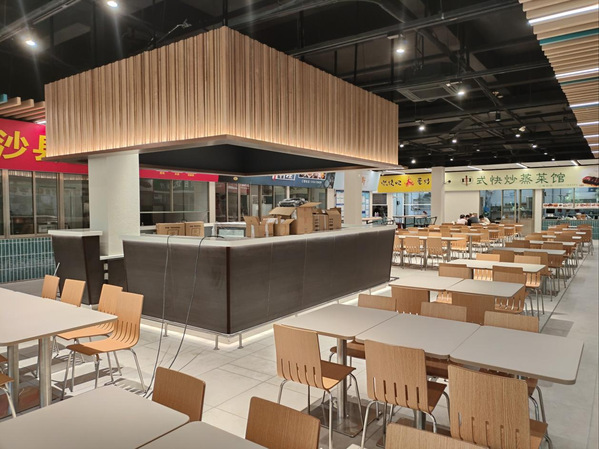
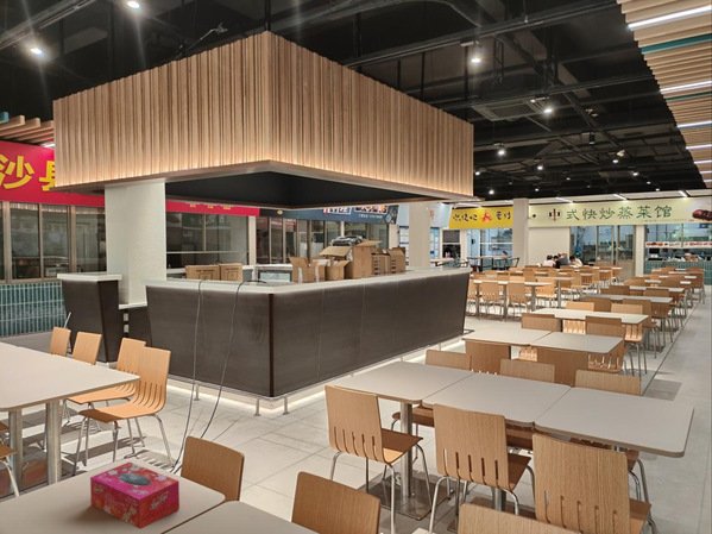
+ tissue box [89,461,181,529]
